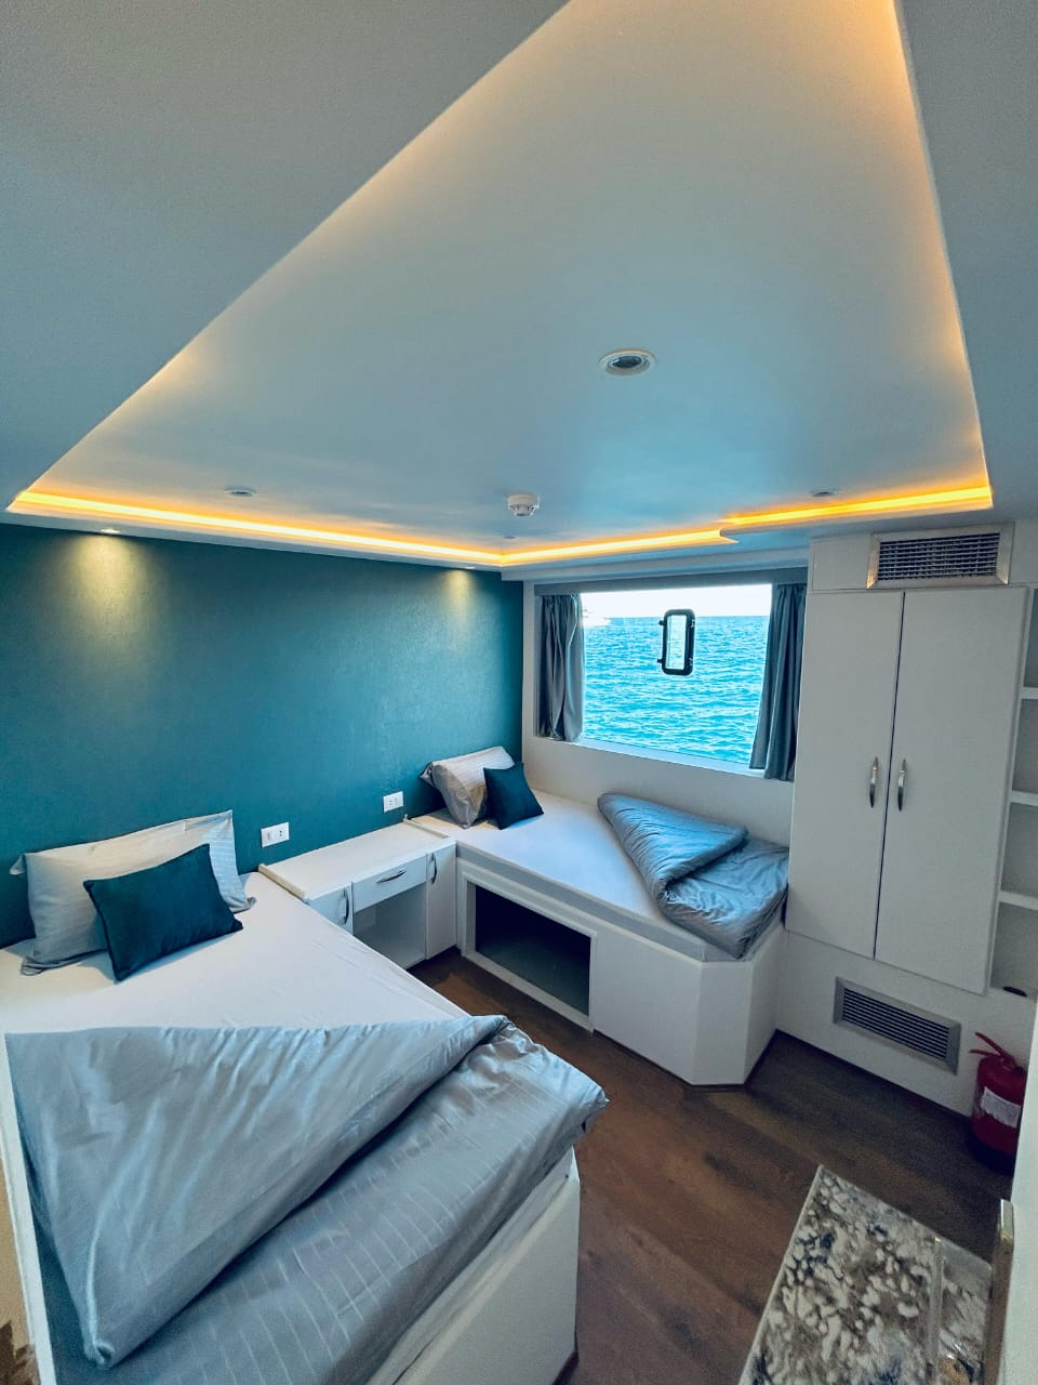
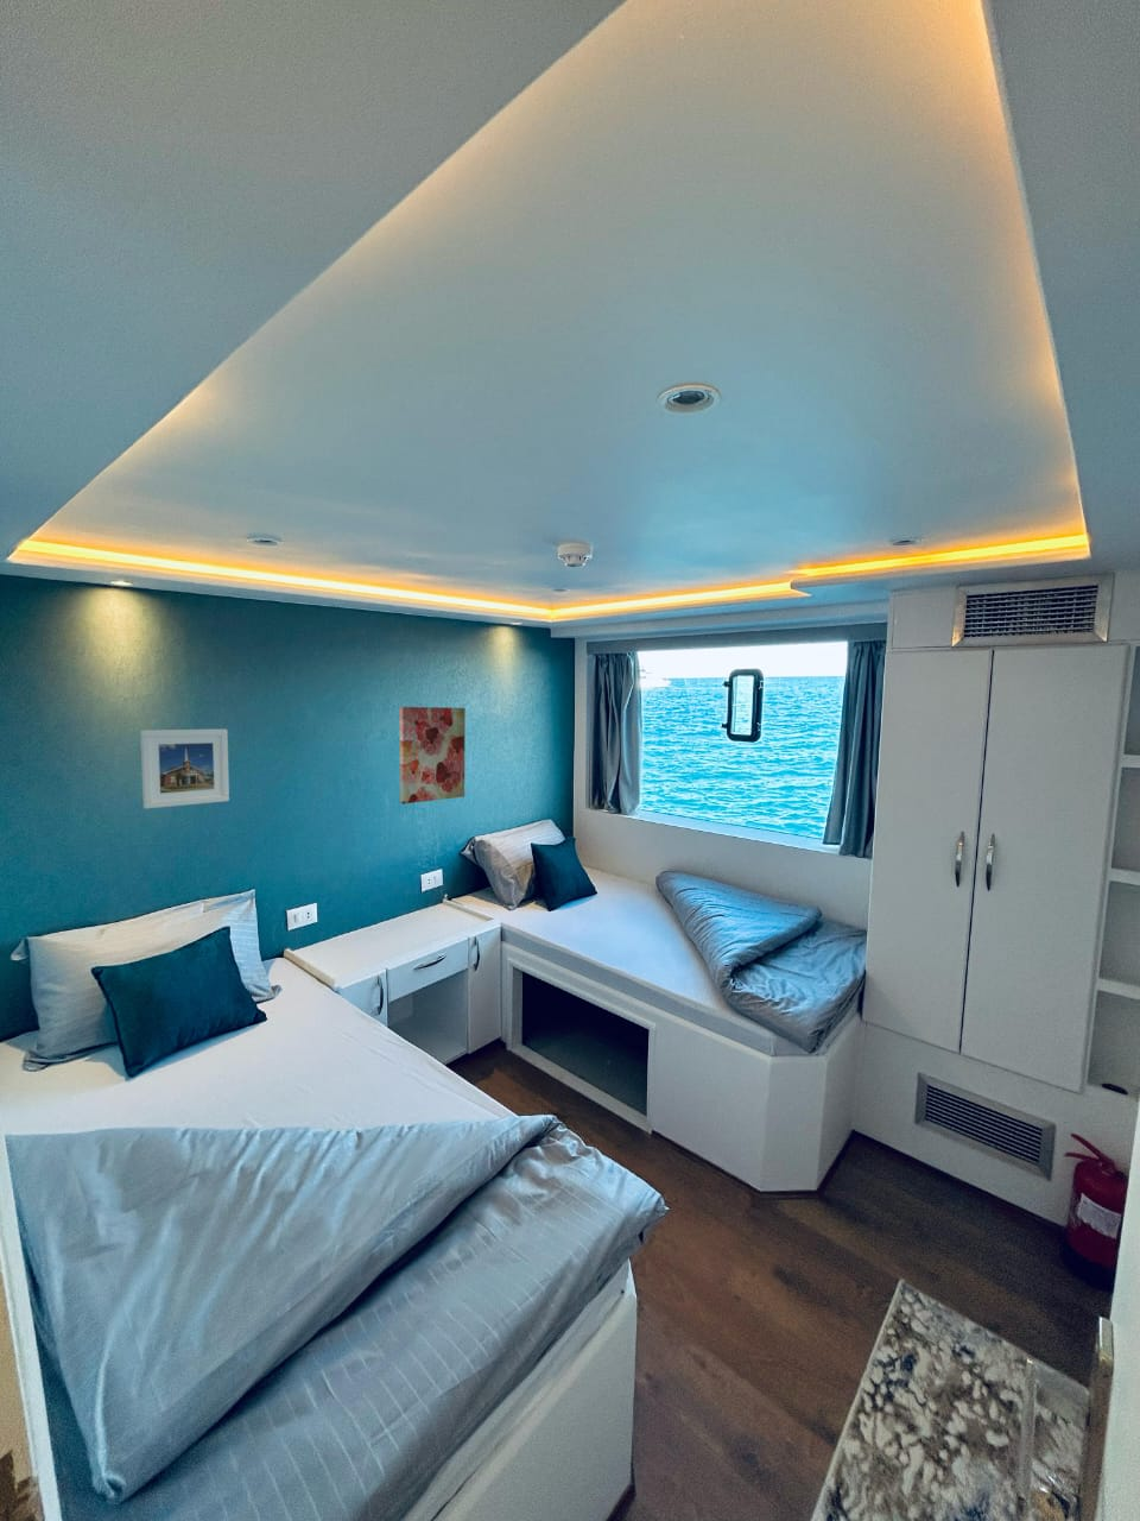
+ wall art [399,705,467,806]
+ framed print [139,728,230,810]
